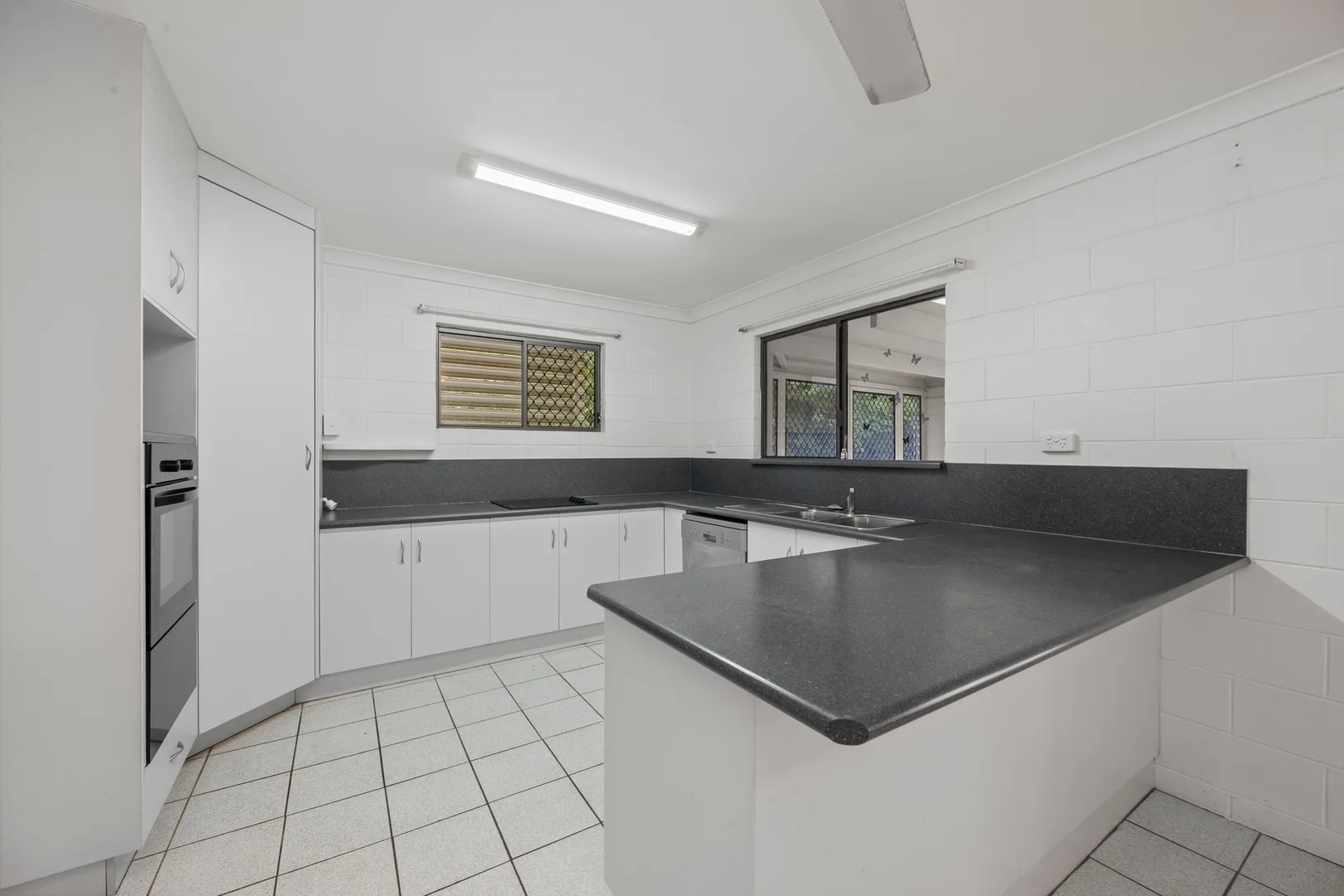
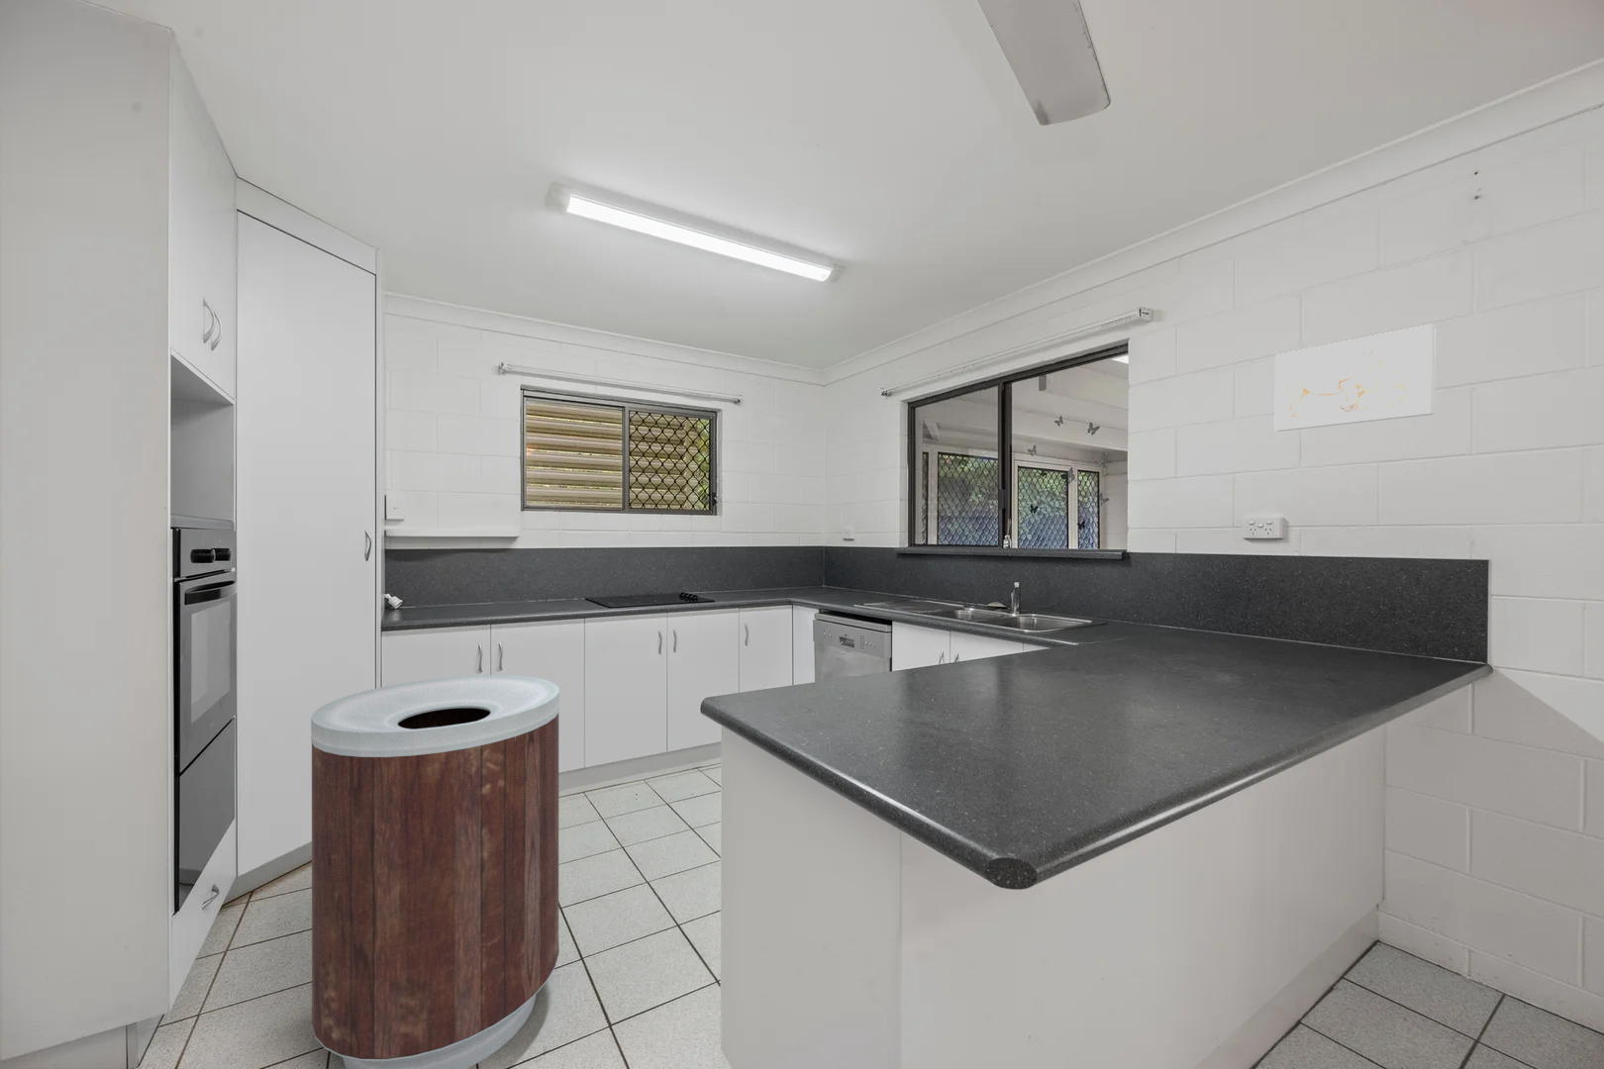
+ wall art [1275,323,1437,433]
+ trash can [310,674,561,1069]
